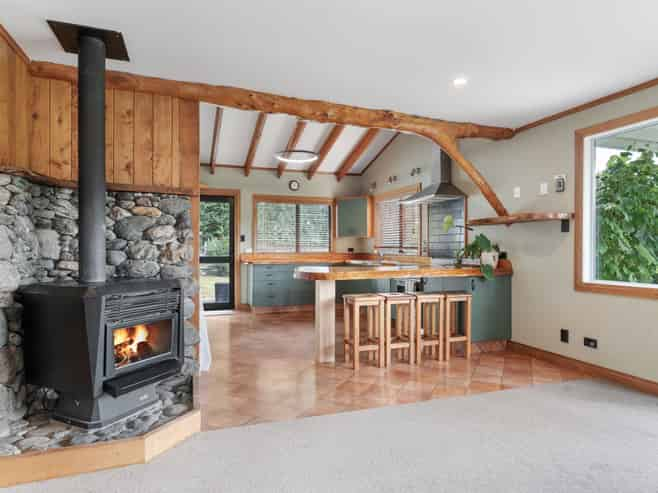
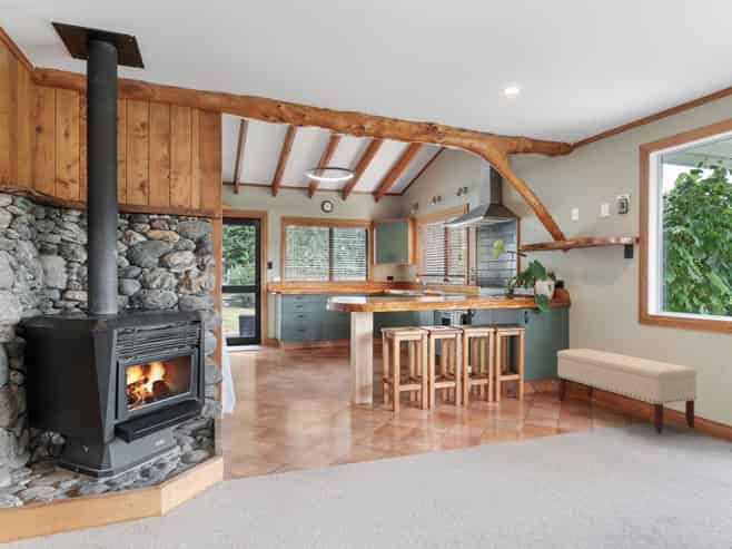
+ bench [556,347,699,434]
